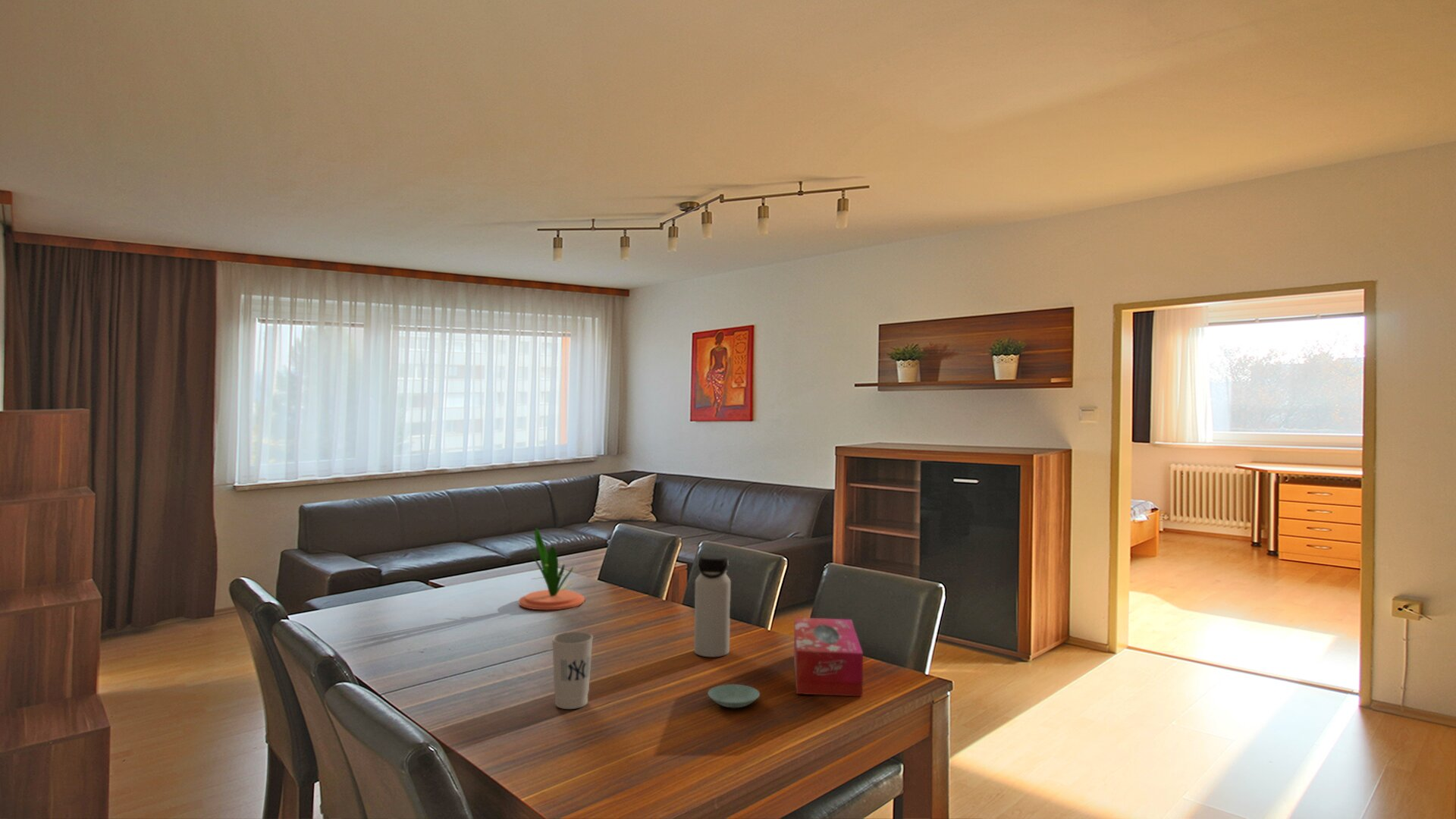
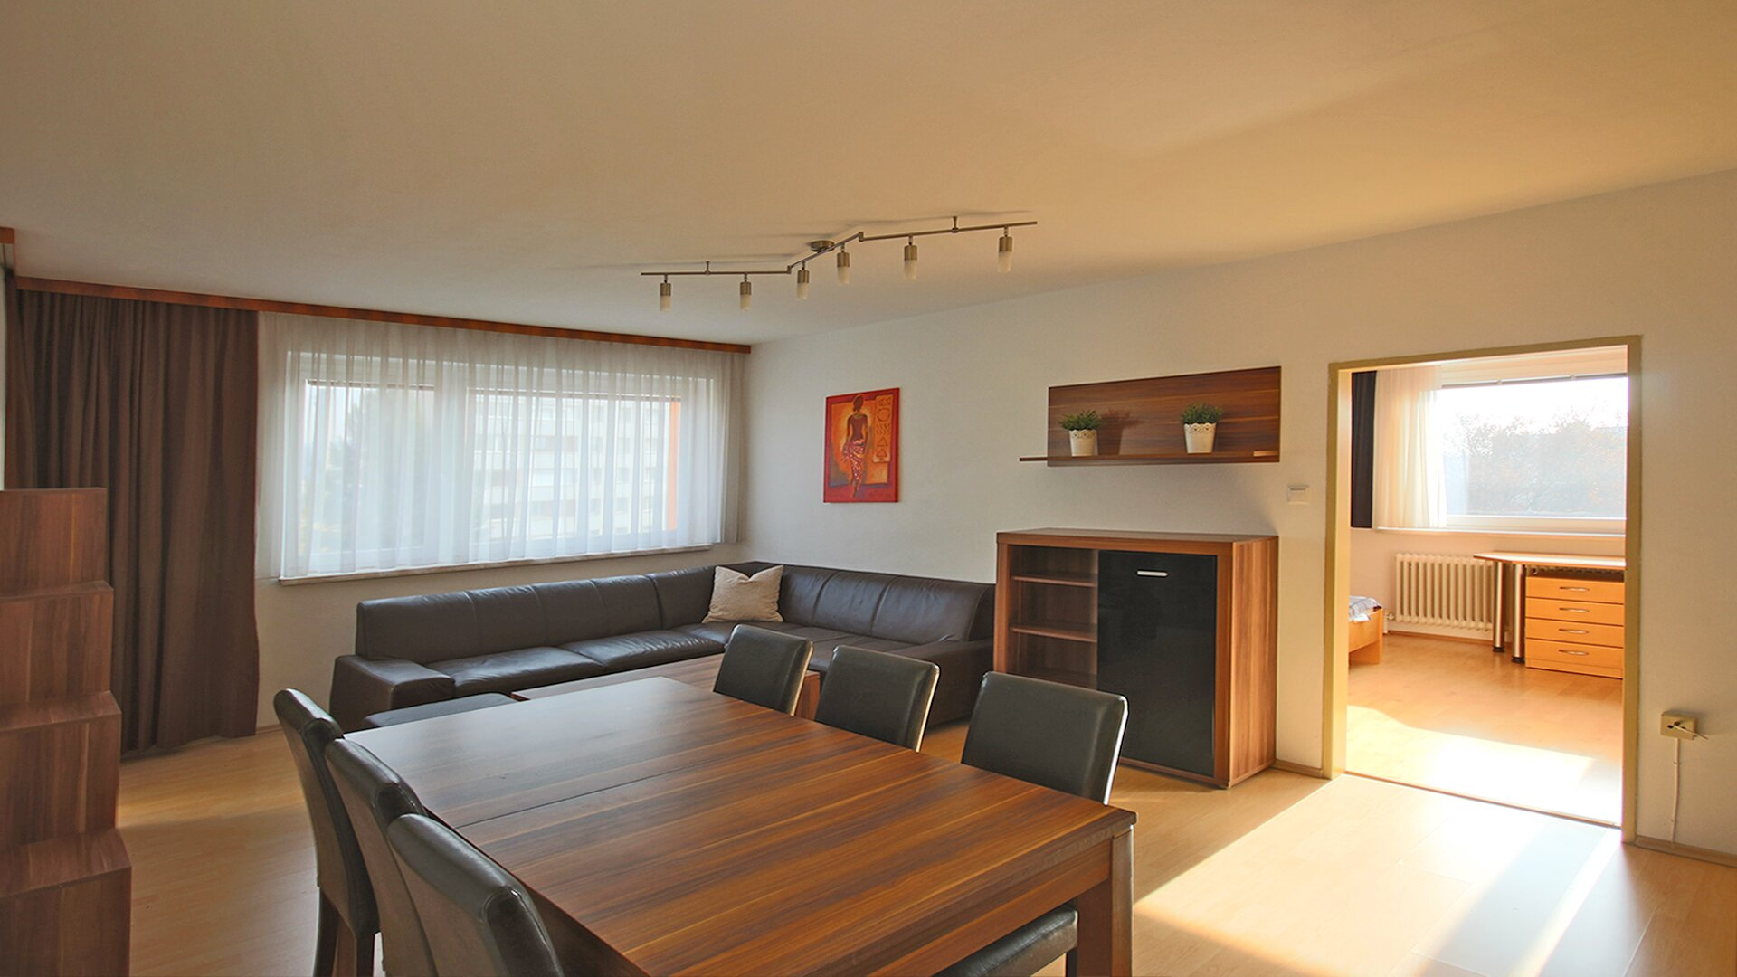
- water bottle [693,554,731,657]
- tissue box [793,617,864,697]
- cup [551,631,594,710]
- plant [518,528,585,610]
- saucer [707,683,761,709]
